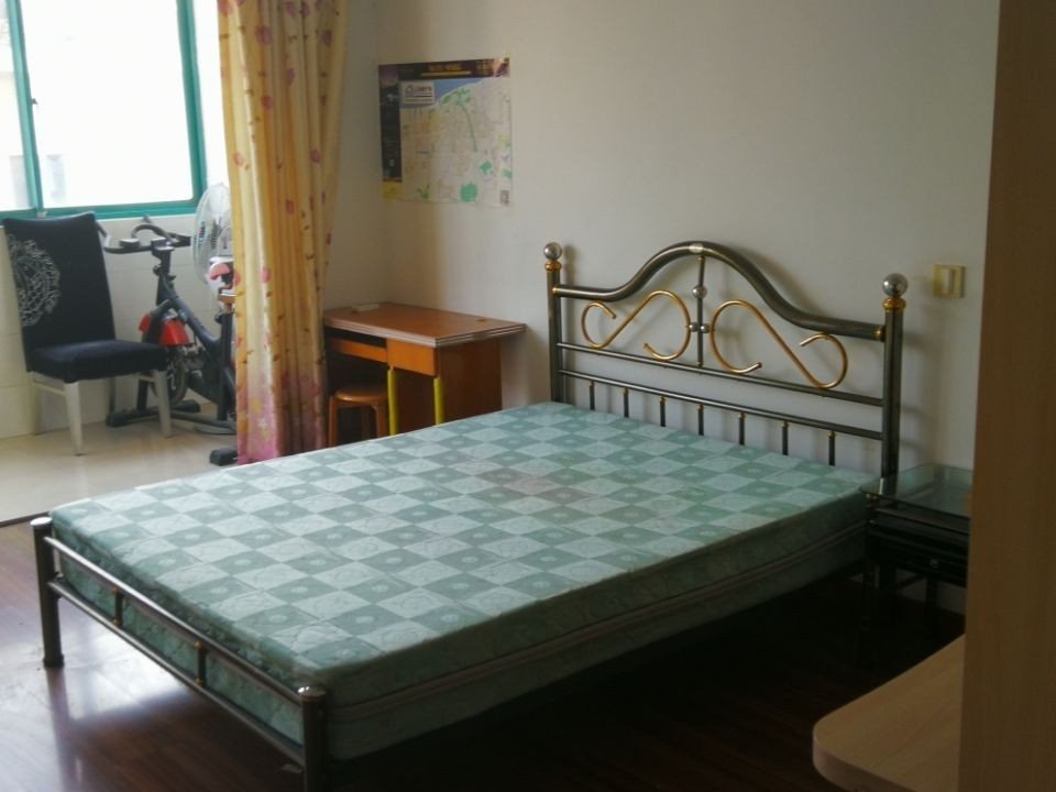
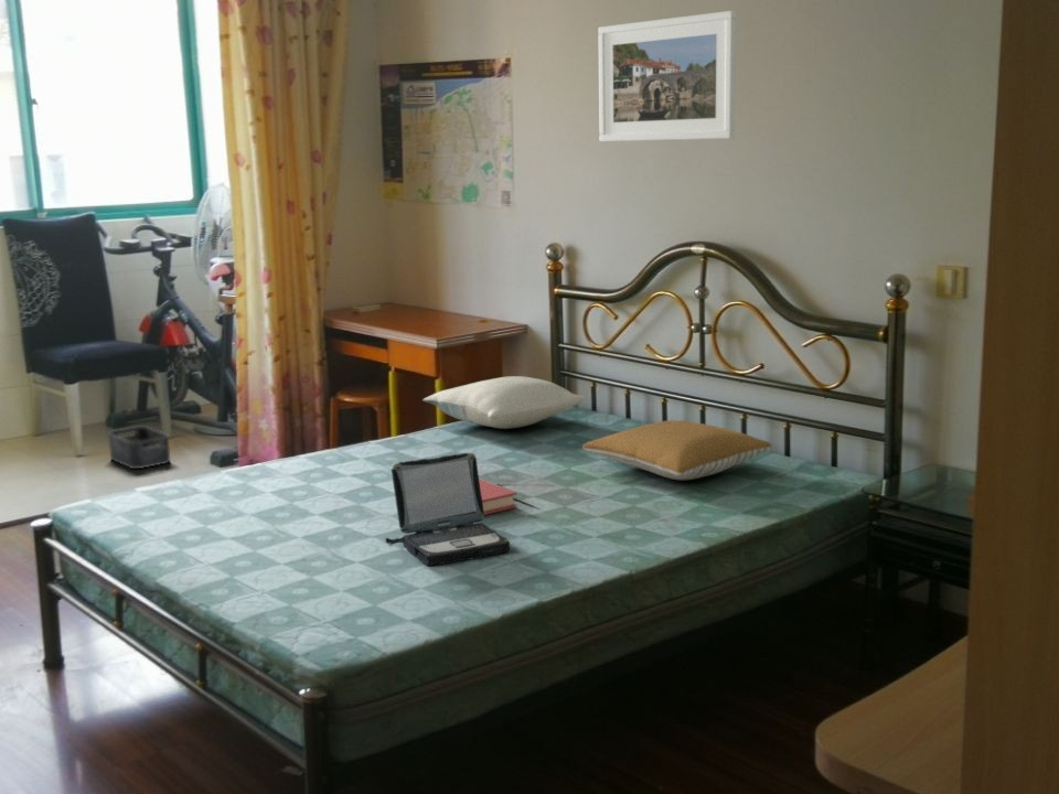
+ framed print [598,10,737,142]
+ storage bin [107,426,171,470]
+ laptop [385,451,511,567]
+ book [479,478,518,516]
+ pillow [421,375,587,430]
+ pillow [581,419,772,481]
